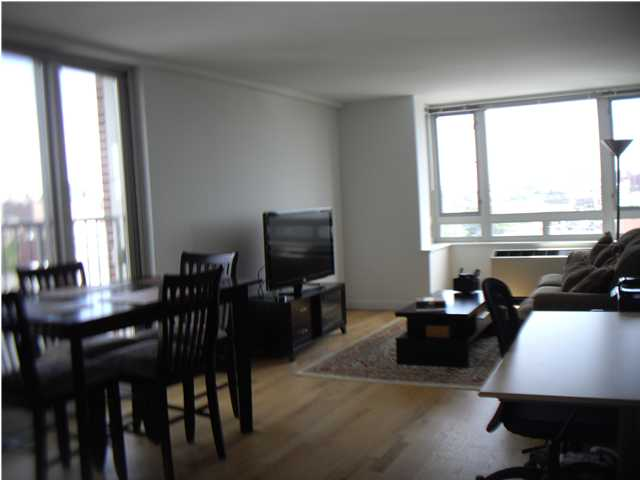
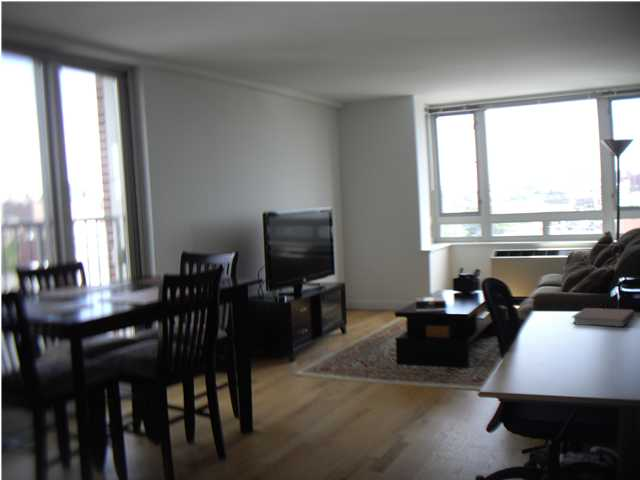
+ notebook [571,307,636,328]
